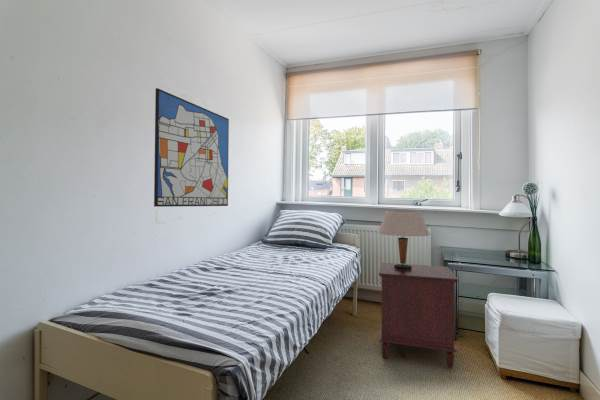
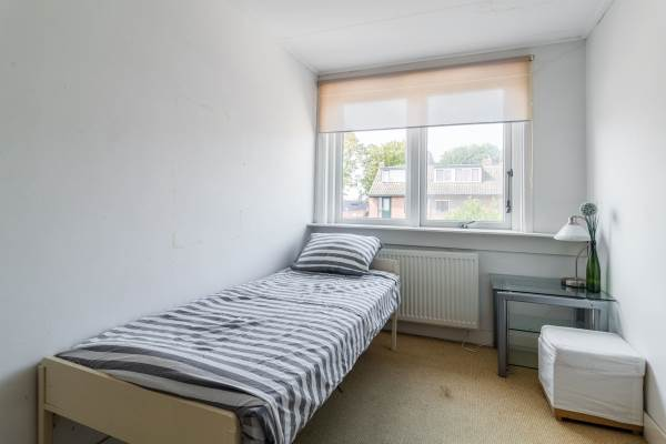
- table lamp [376,210,431,269]
- nightstand [378,262,459,369]
- wall art [153,87,230,208]
